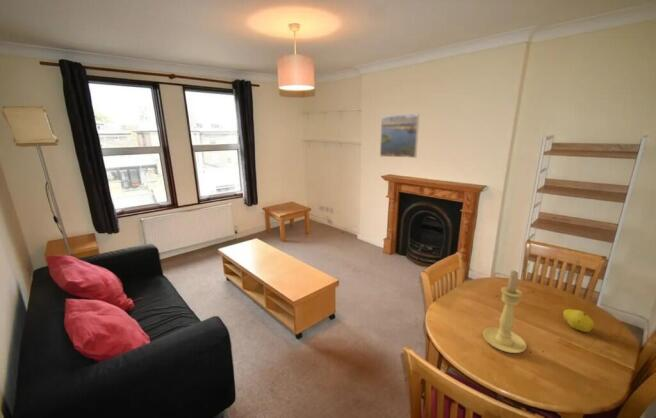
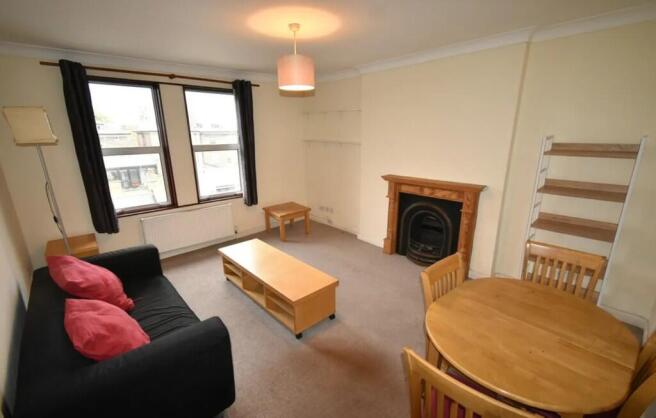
- candle holder [482,269,528,354]
- fruit [561,308,595,333]
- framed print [379,112,420,159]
